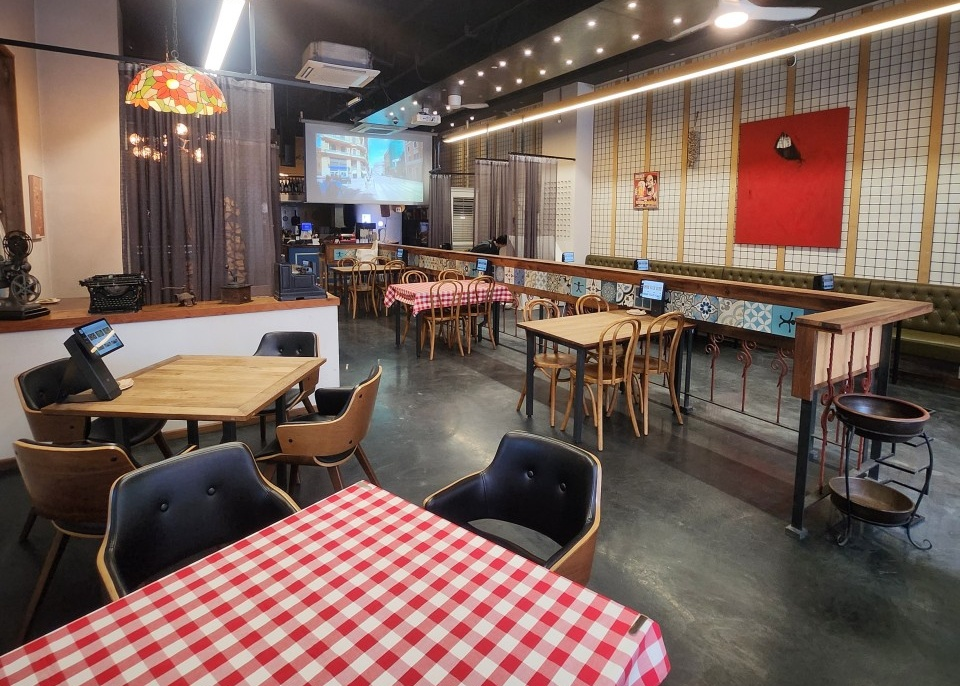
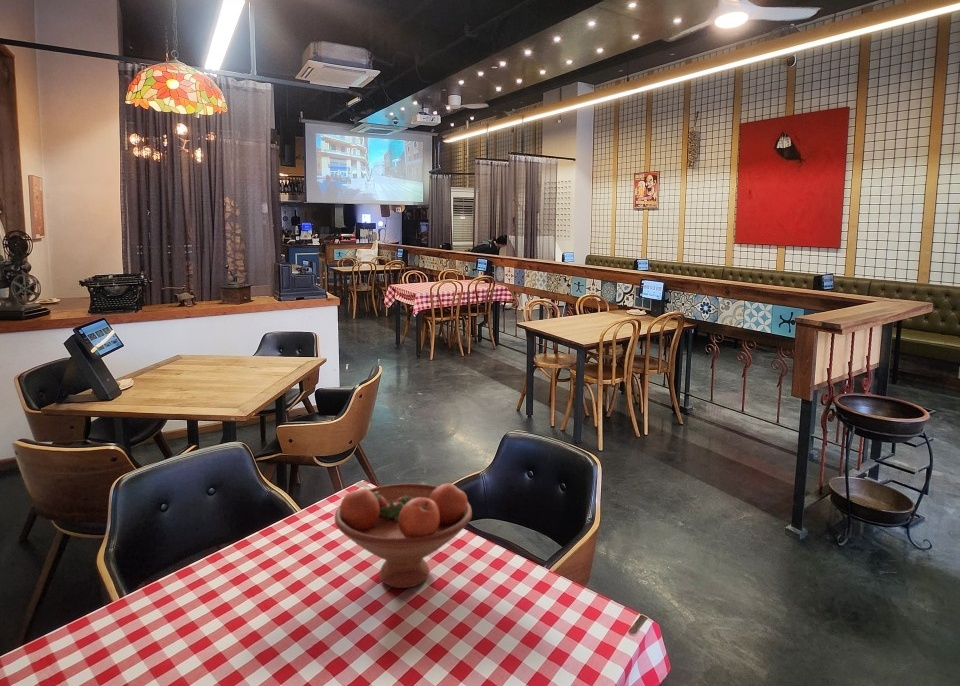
+ fruit bowl [334,482,473,589]
